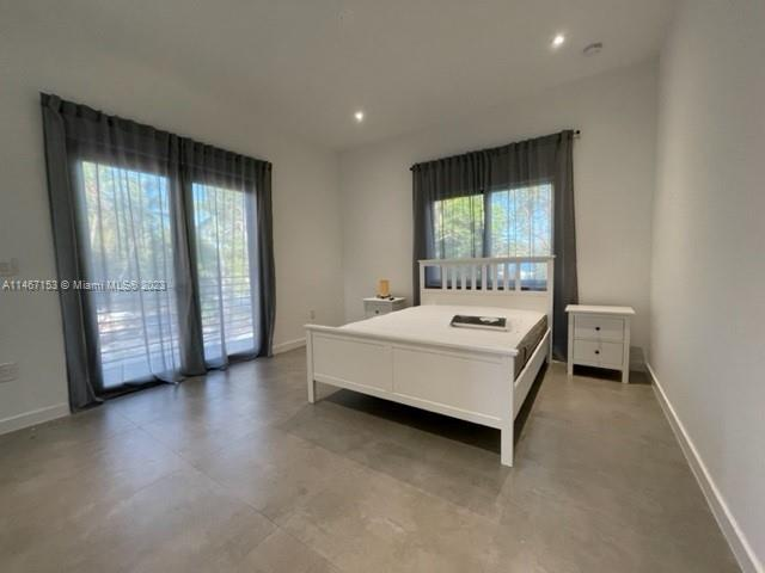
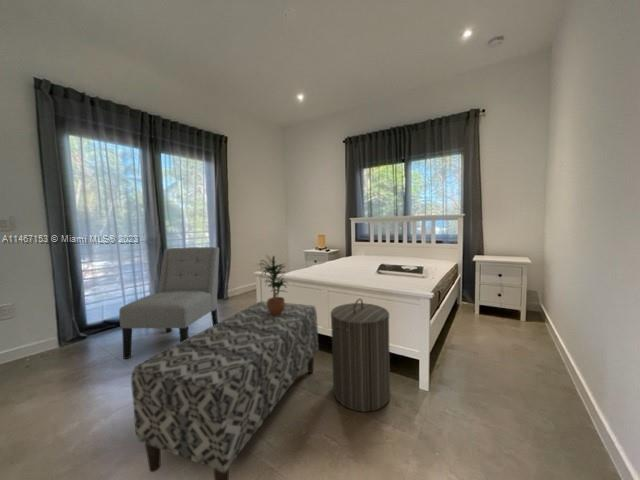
+ chair [118,246,220,360]
+ laundry hamper [330,298,391,413]
+ potted plant [257,254,289,315]
+ bench [130,300,319,480]
